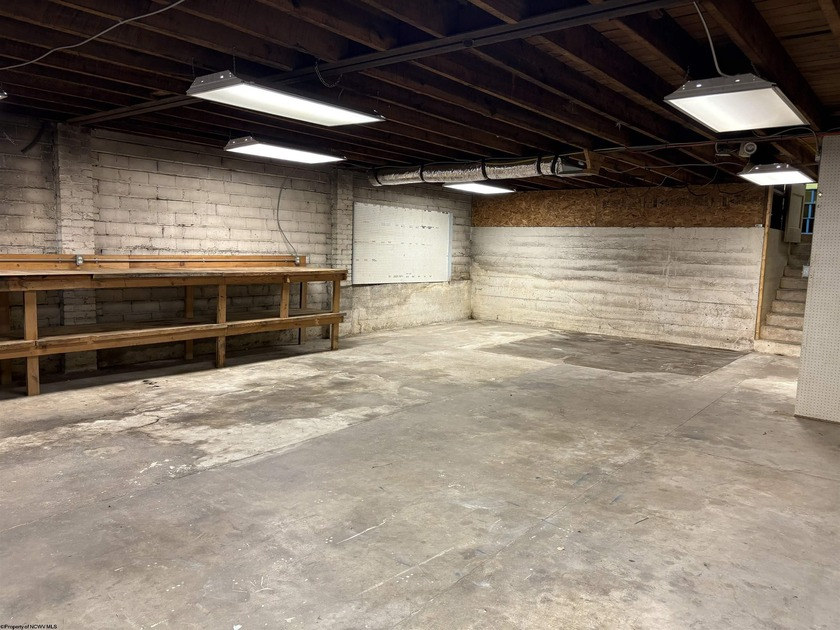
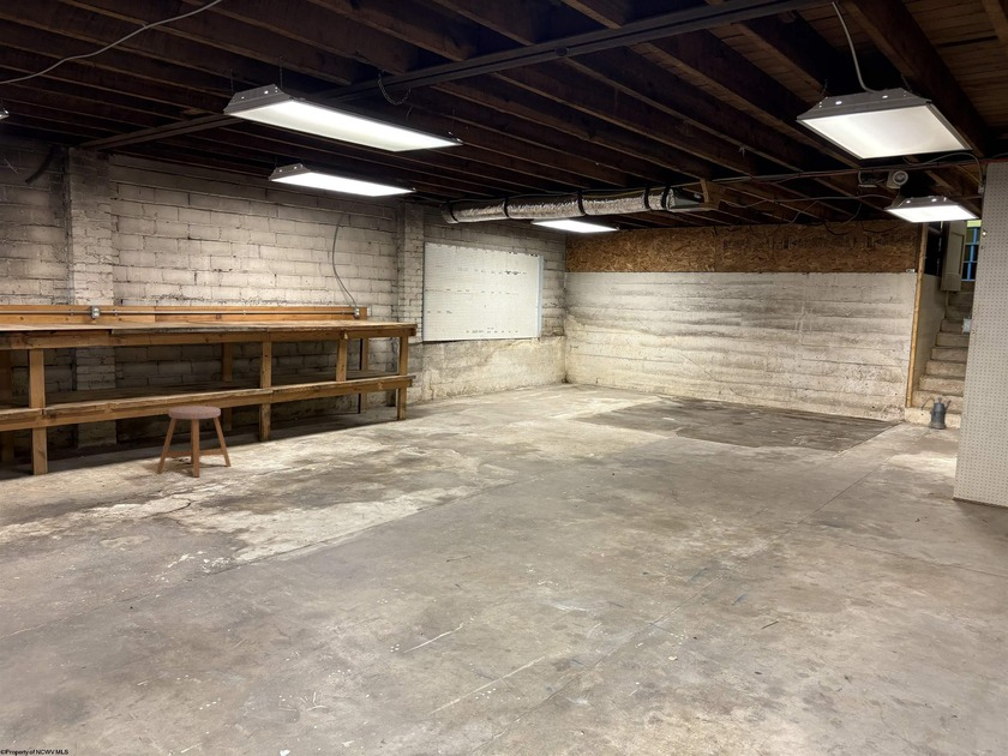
+ watering can [920,396,953,430]
+ stool [156,404,232,478]
